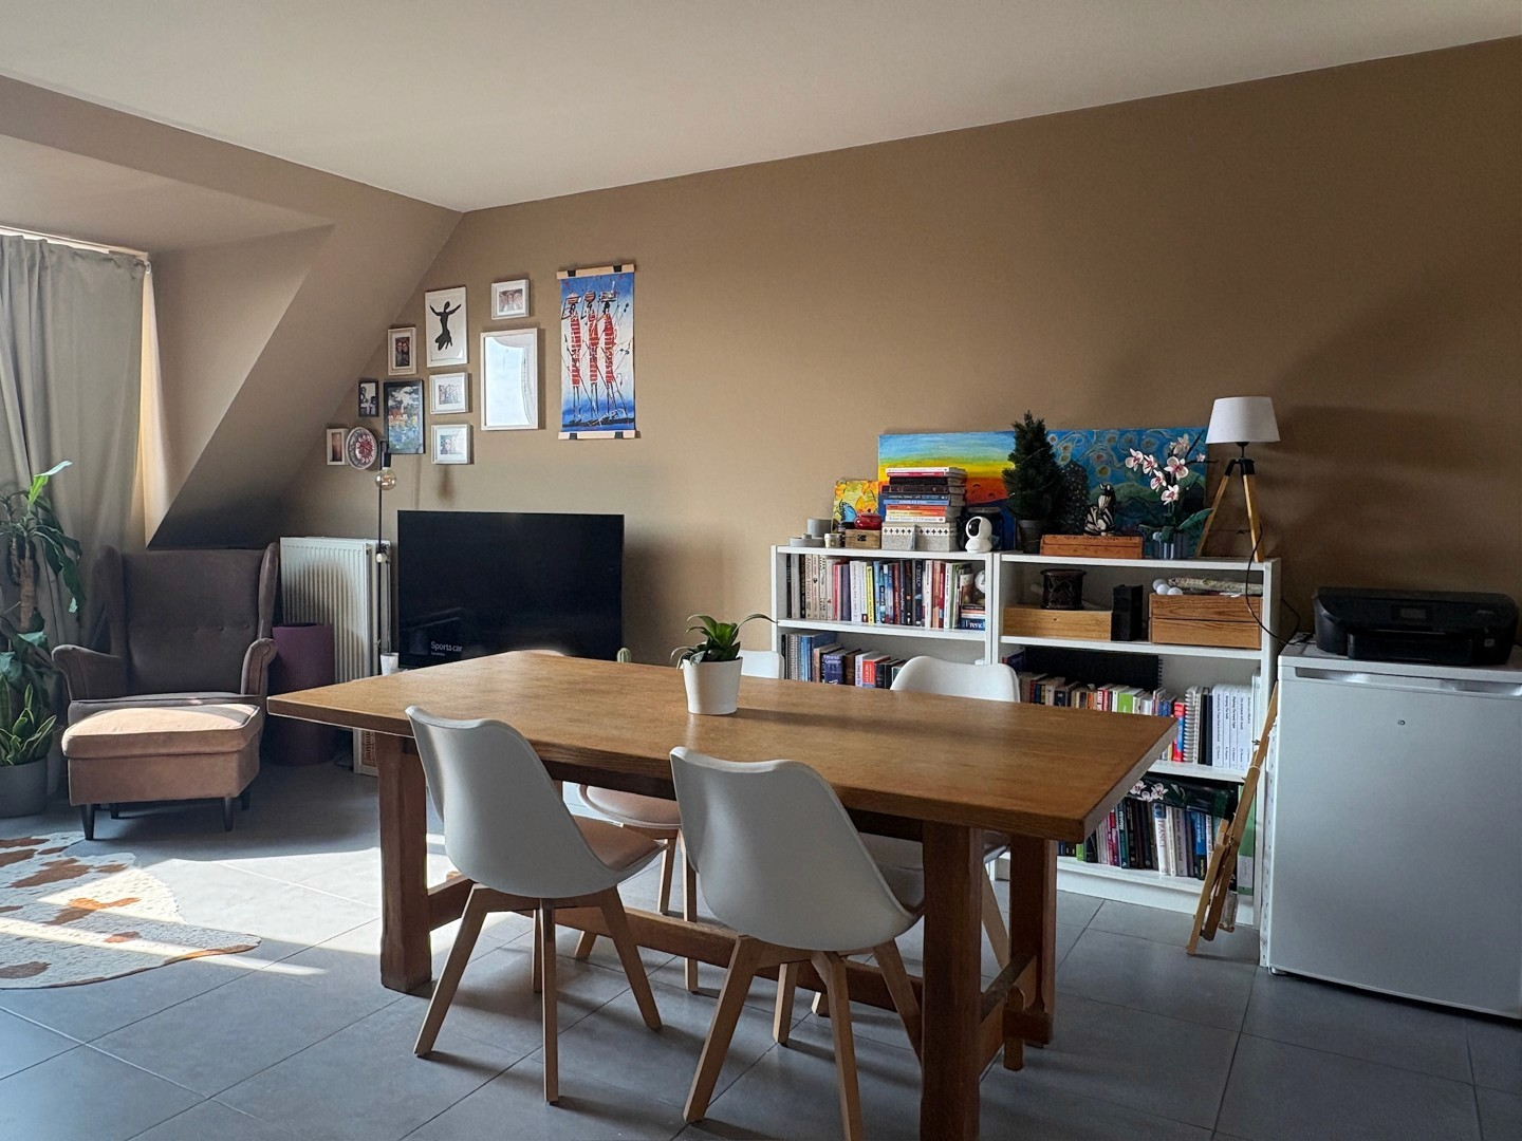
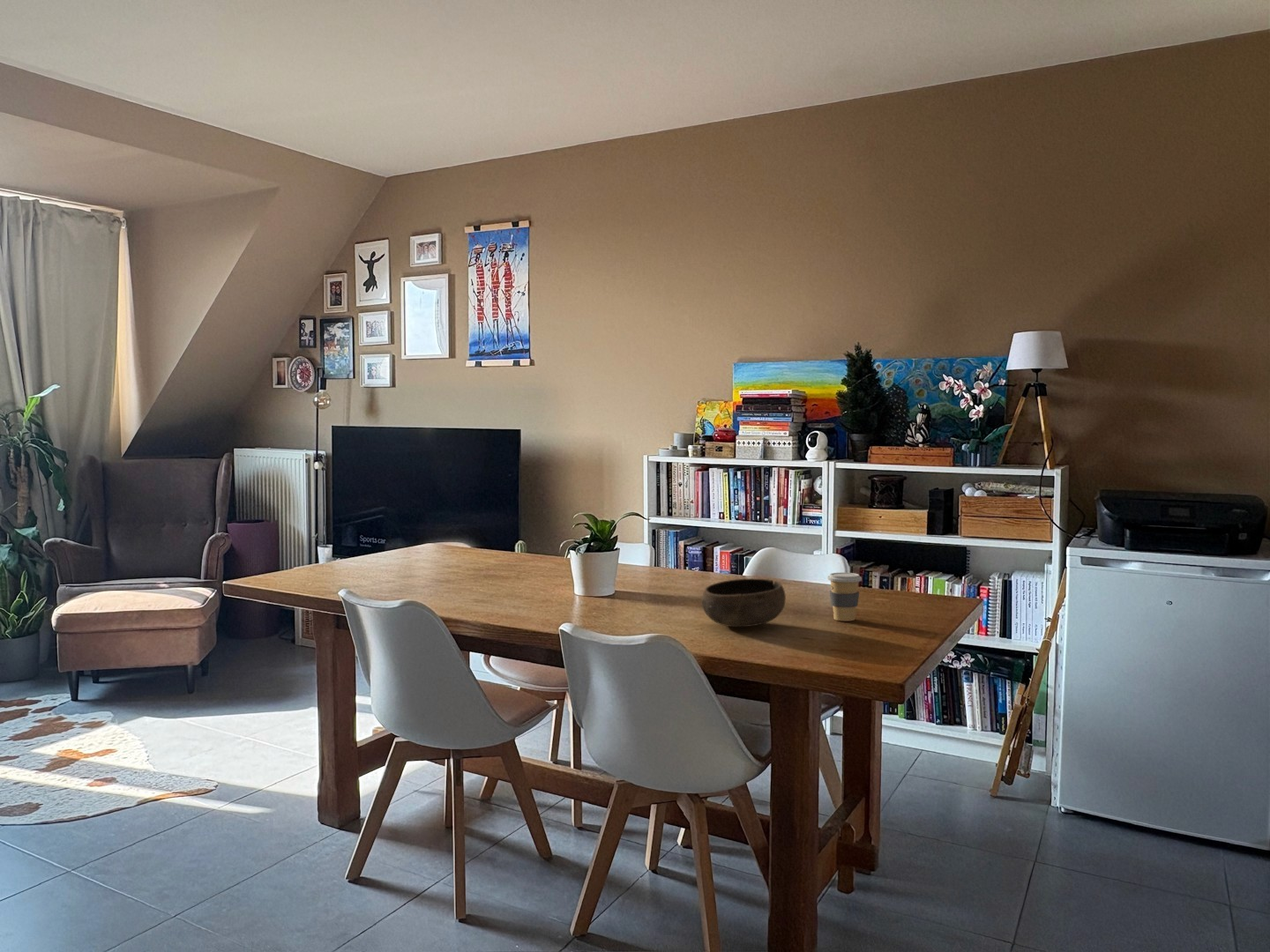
+ coffee cup [826,572,863,621]
+ bowl [701,577,787,628]
